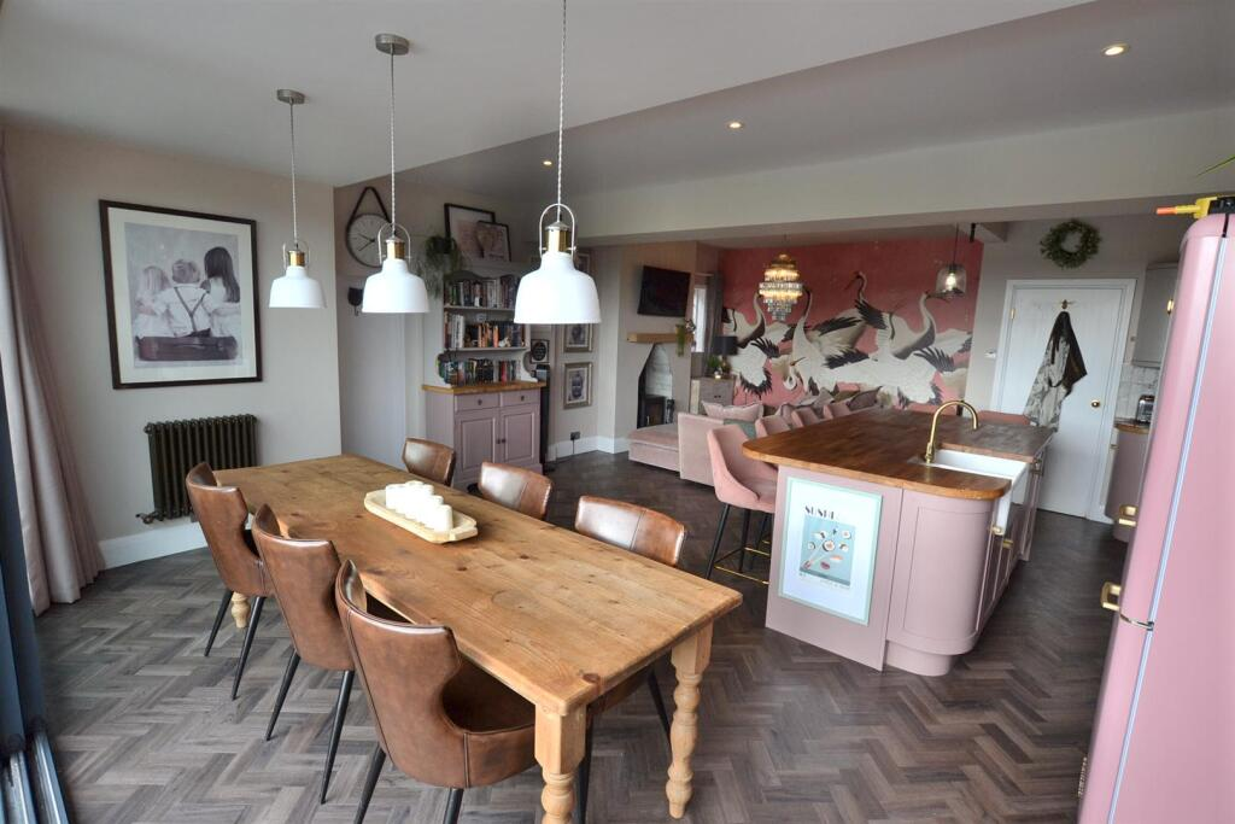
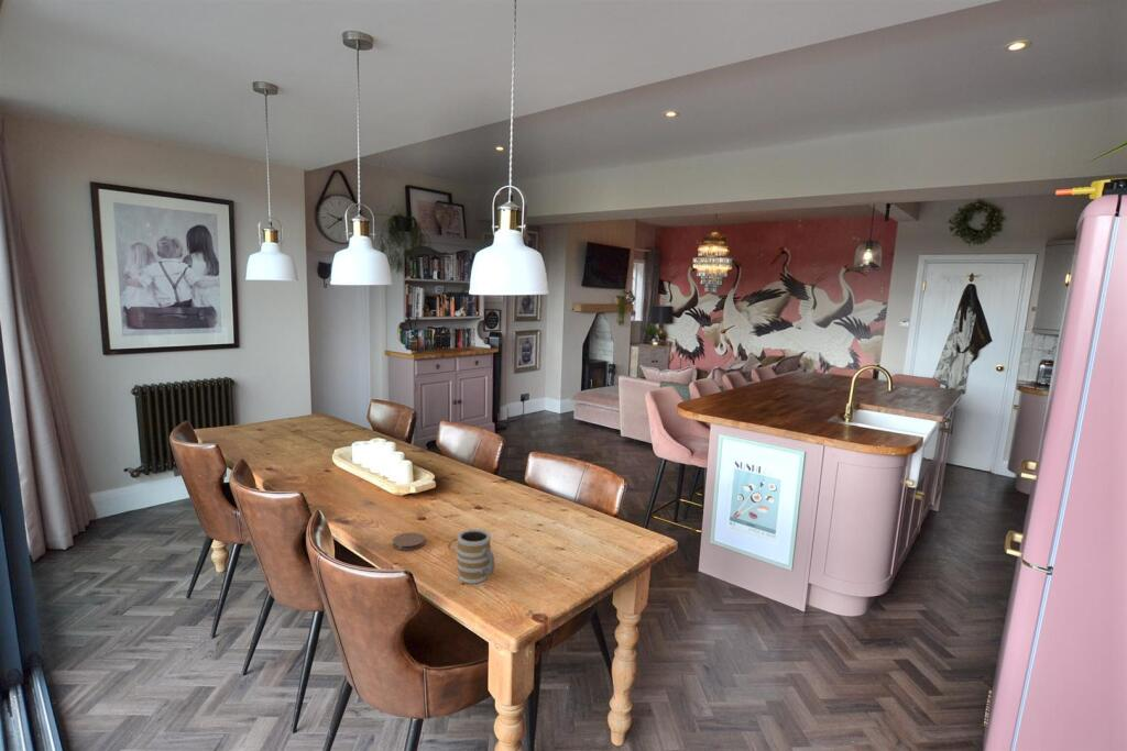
+ coaster [392,531,426,552]
+ mug [456,528,495,584]
